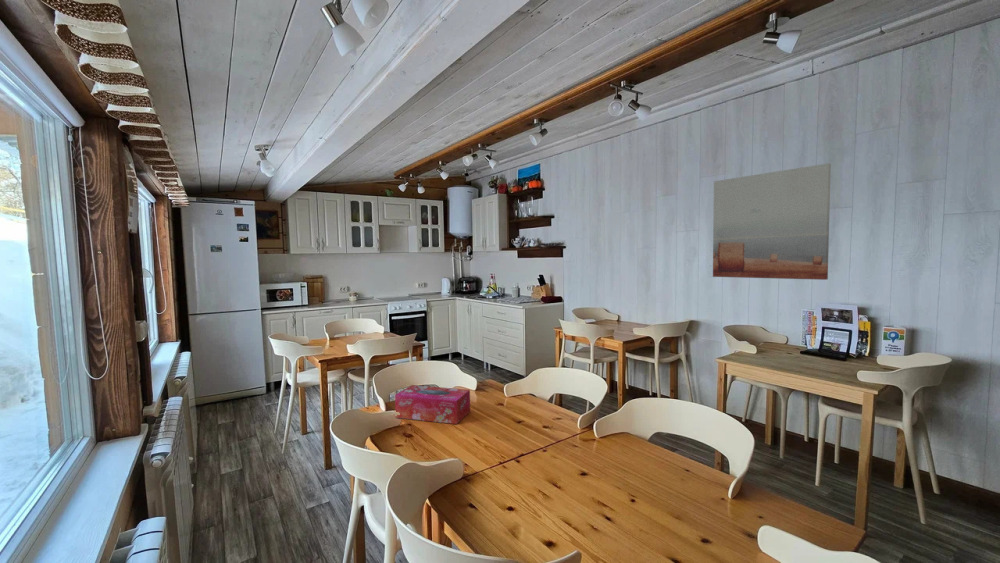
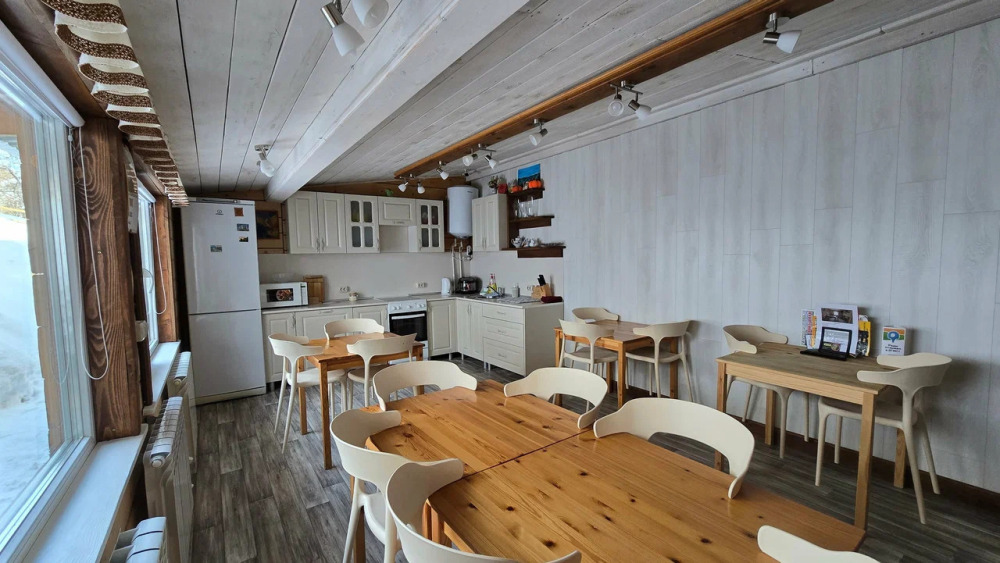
- wall art [712,162,832,281]
- tissue box [394,384,471,425]
